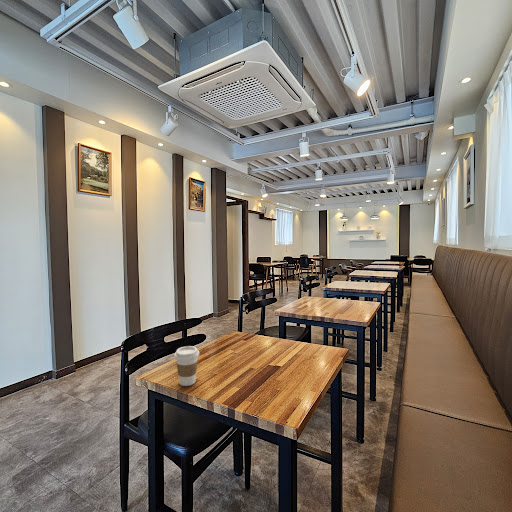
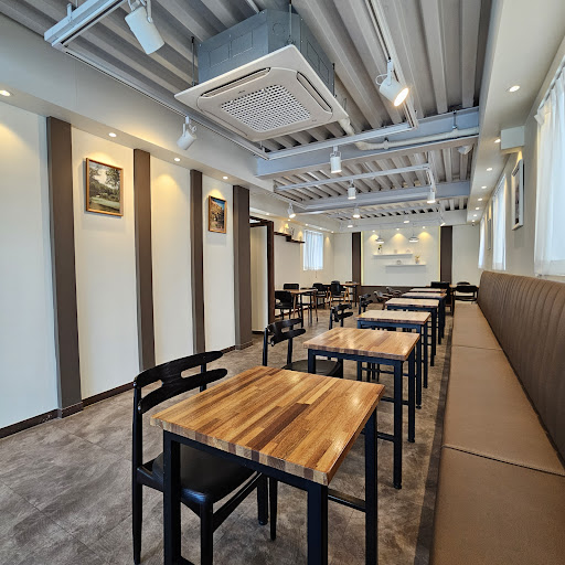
- coffee cup [173,345,200,387]
